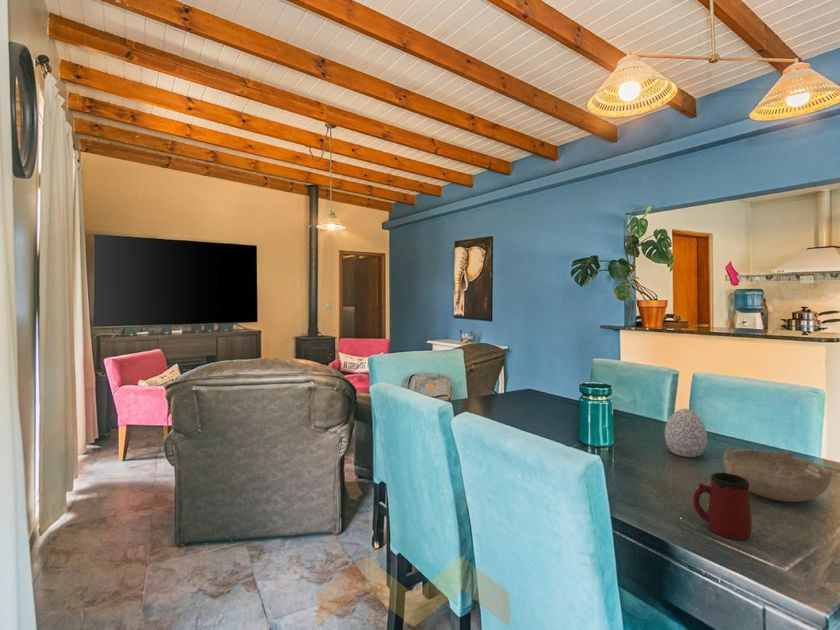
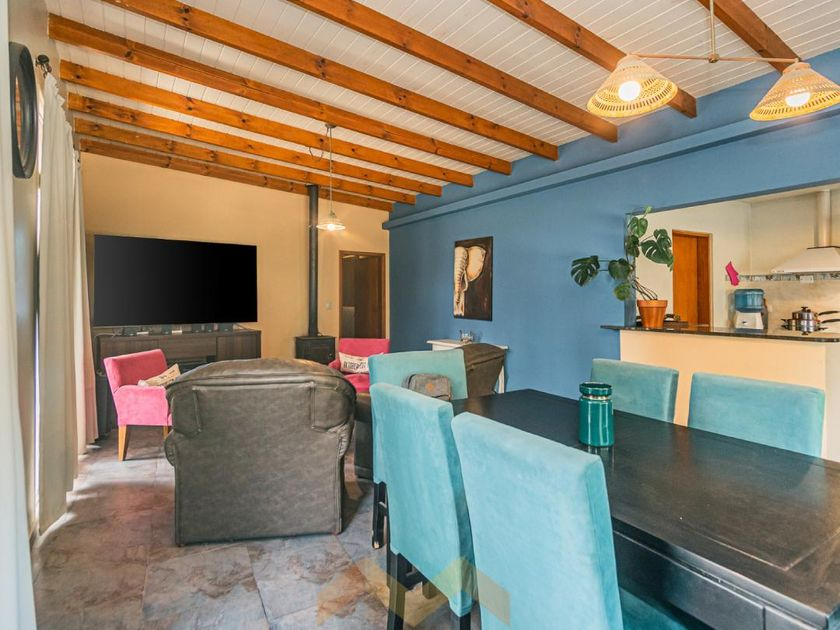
- decorative egg [664,408,708,458]
- mug [692,472,753,541]
- bowl [722,447,833,503]
